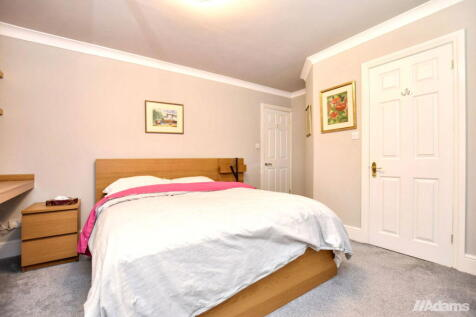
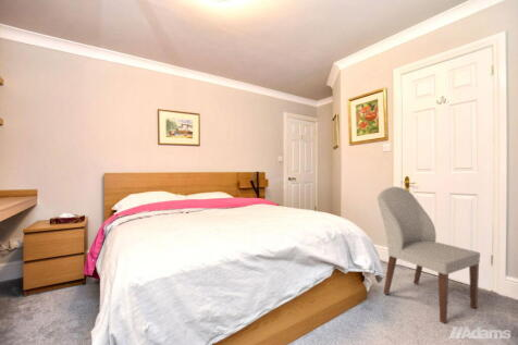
+ chair [377,186,481,325]
